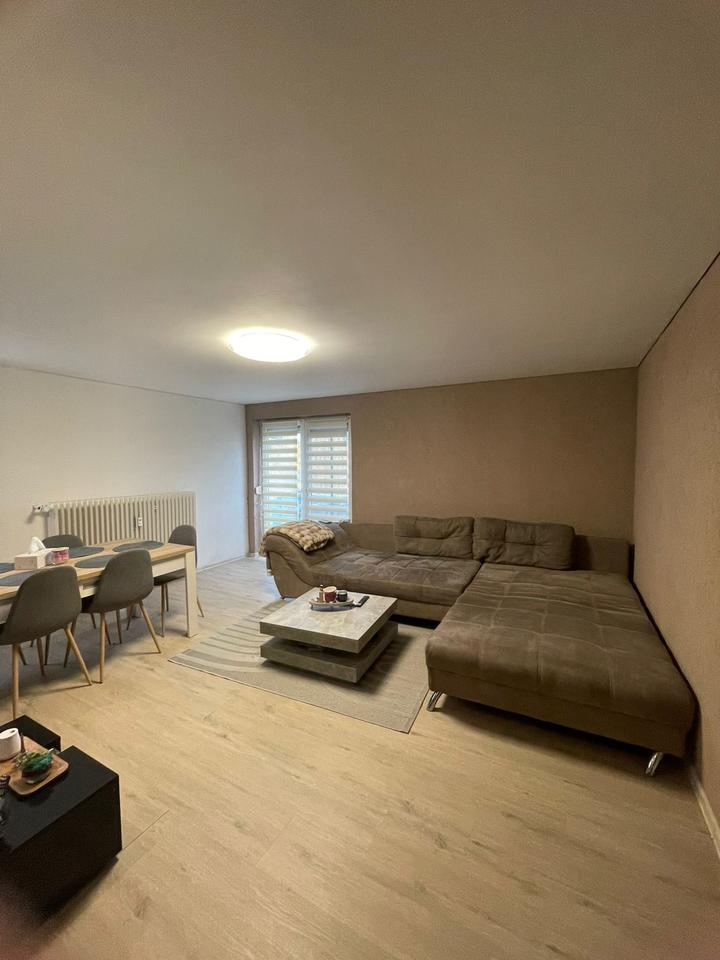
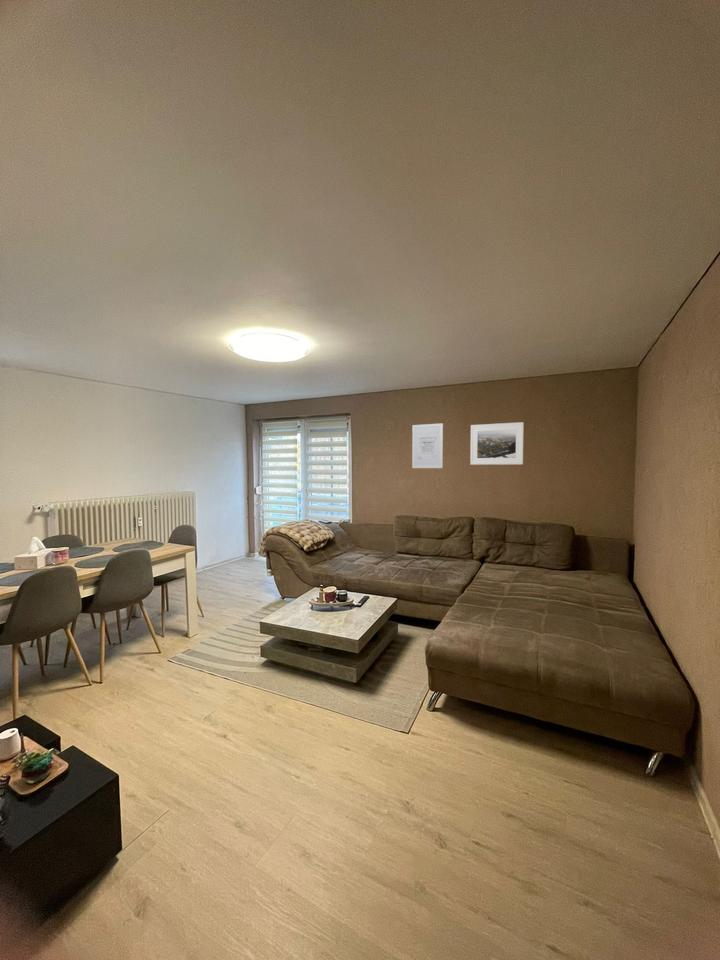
+ wall art [411,422,444,469]
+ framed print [469,421,525,466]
